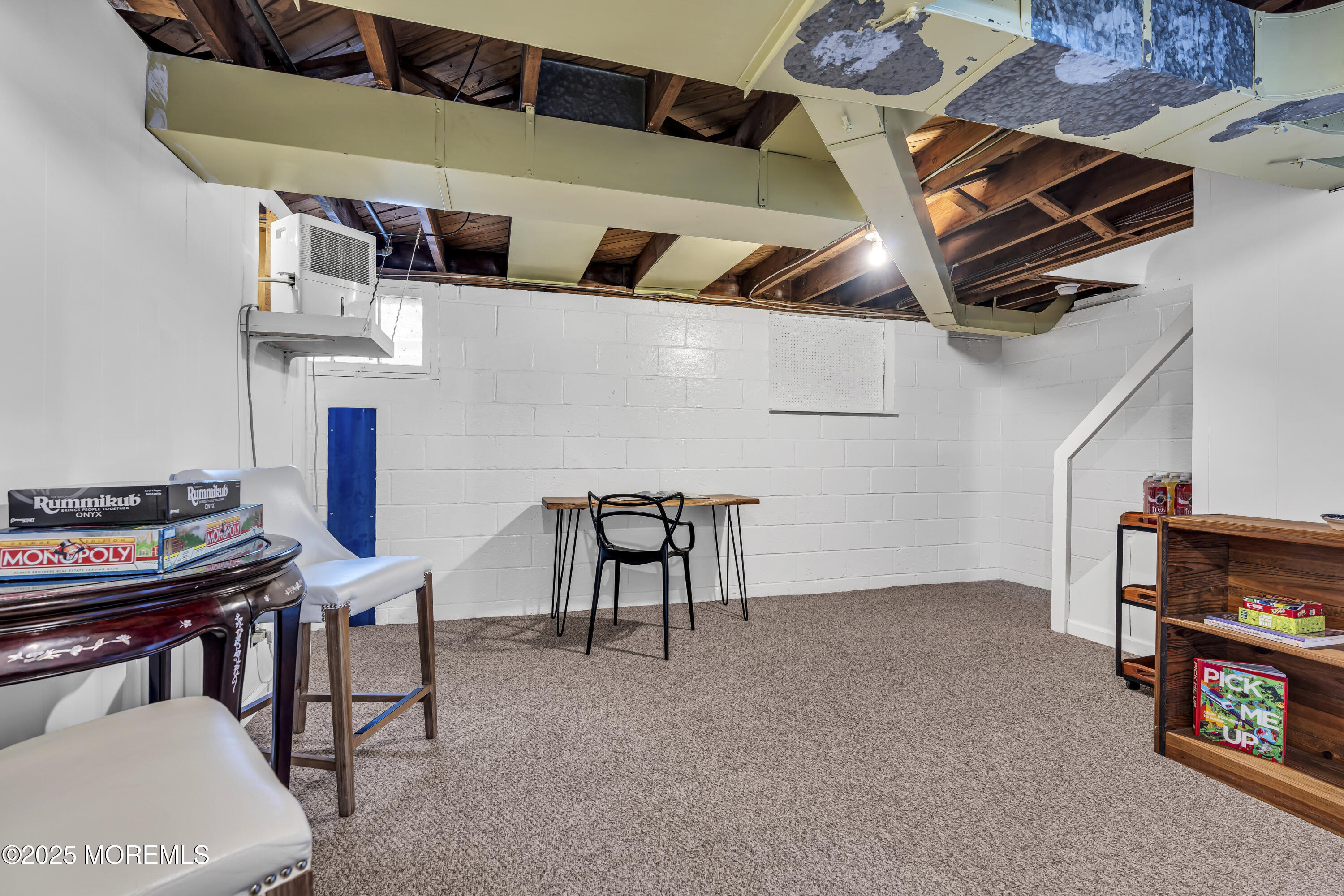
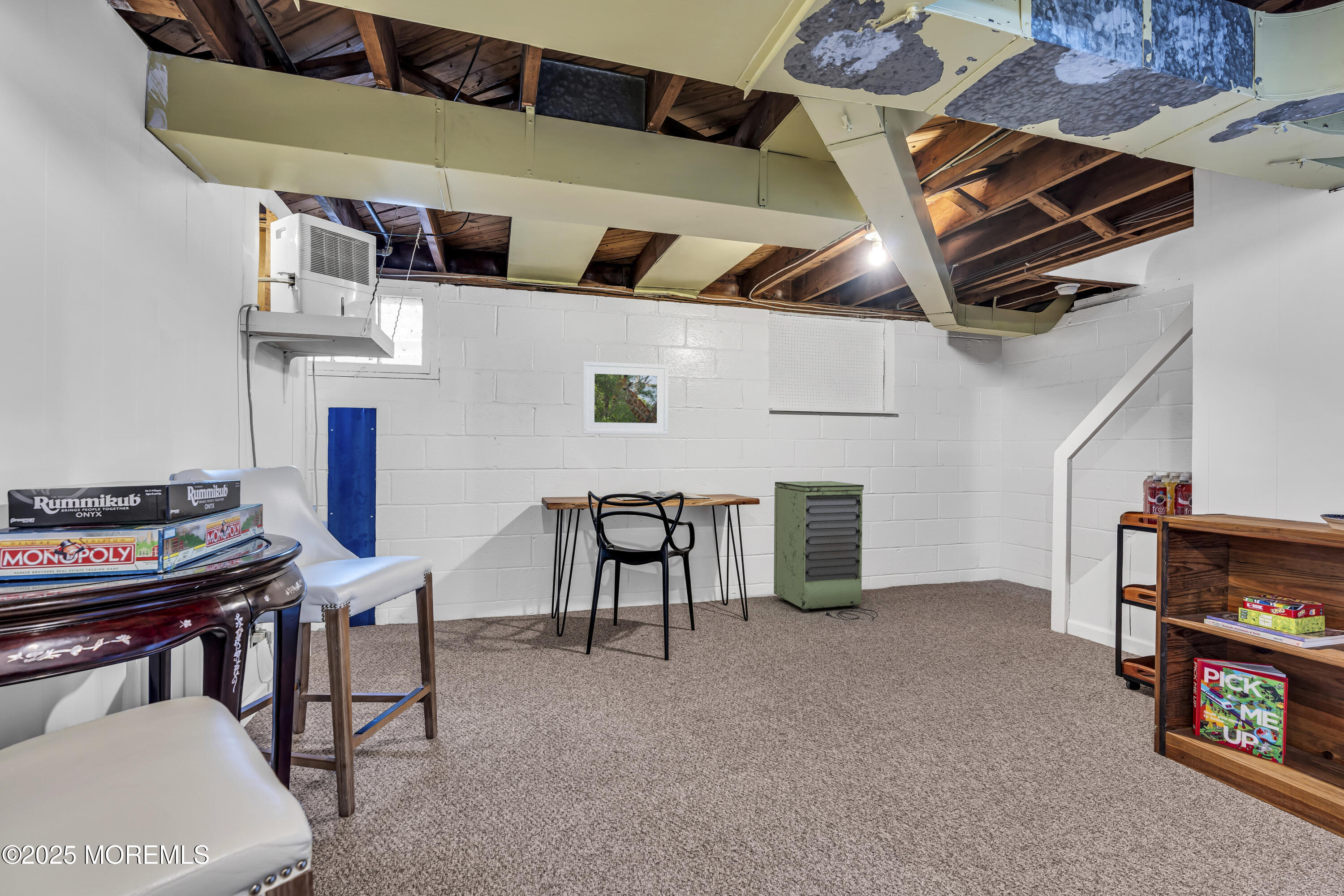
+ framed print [582,361,668,435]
+ storage cabinet [773,481,878,623]
